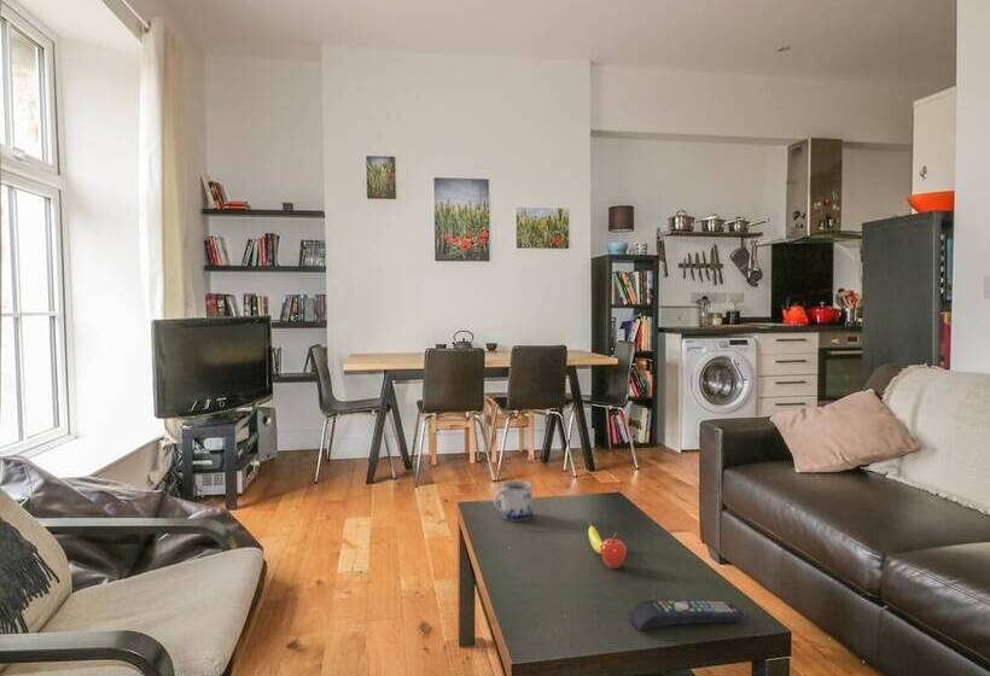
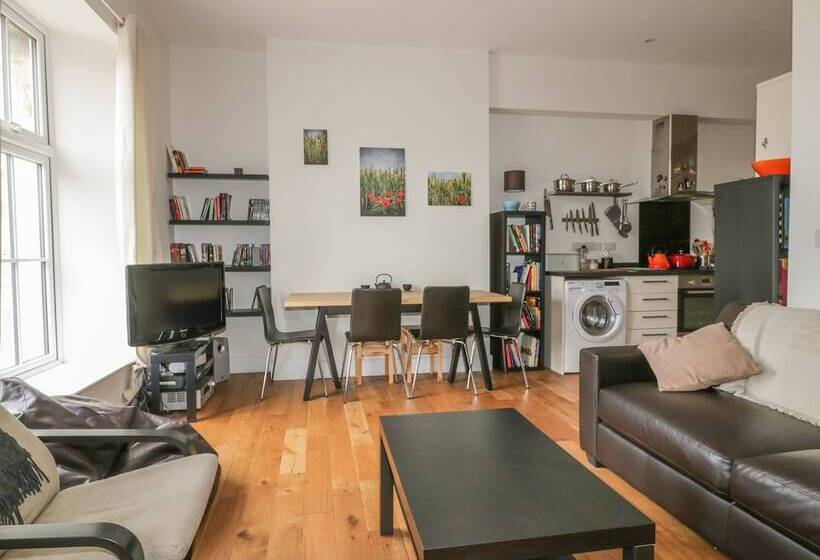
- mug [493,479,534,523]
- fruit [587,520,628,570]
- remote control [629,599,745,631]
